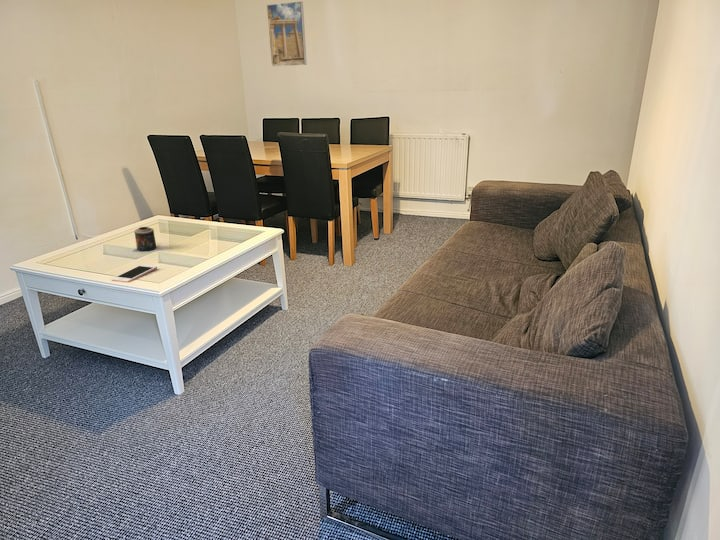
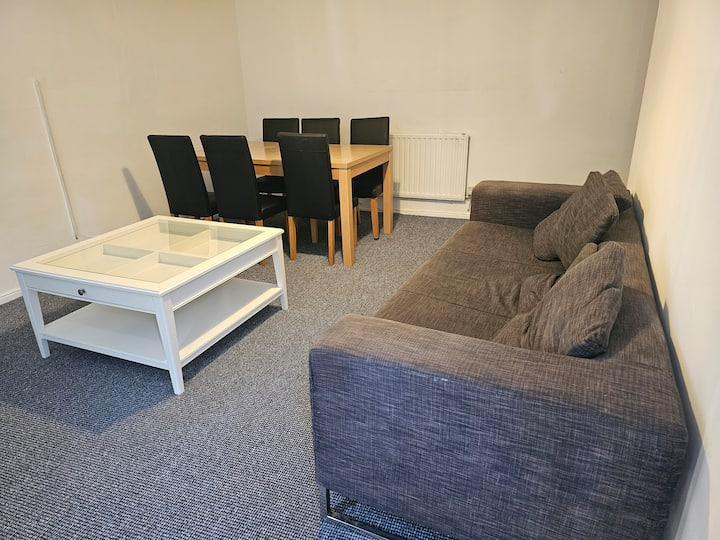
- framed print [266,0,308,67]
- candle [131,226,157,253]
- cell phone [111,264,158,283]
